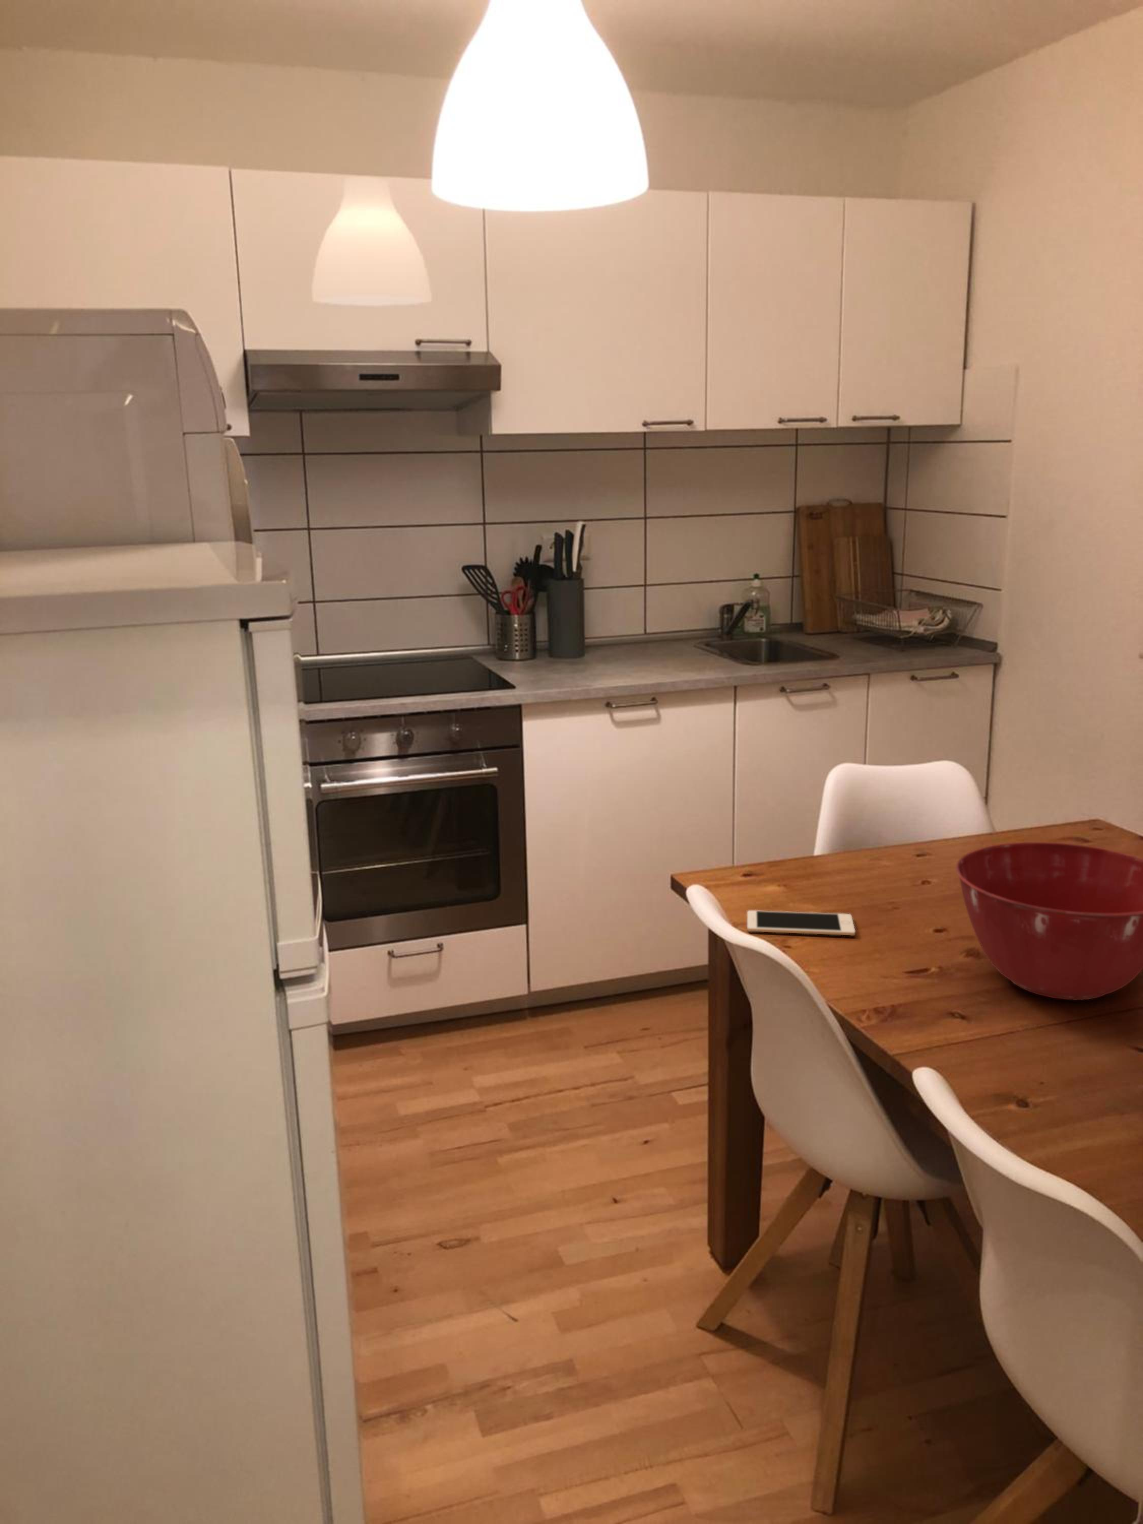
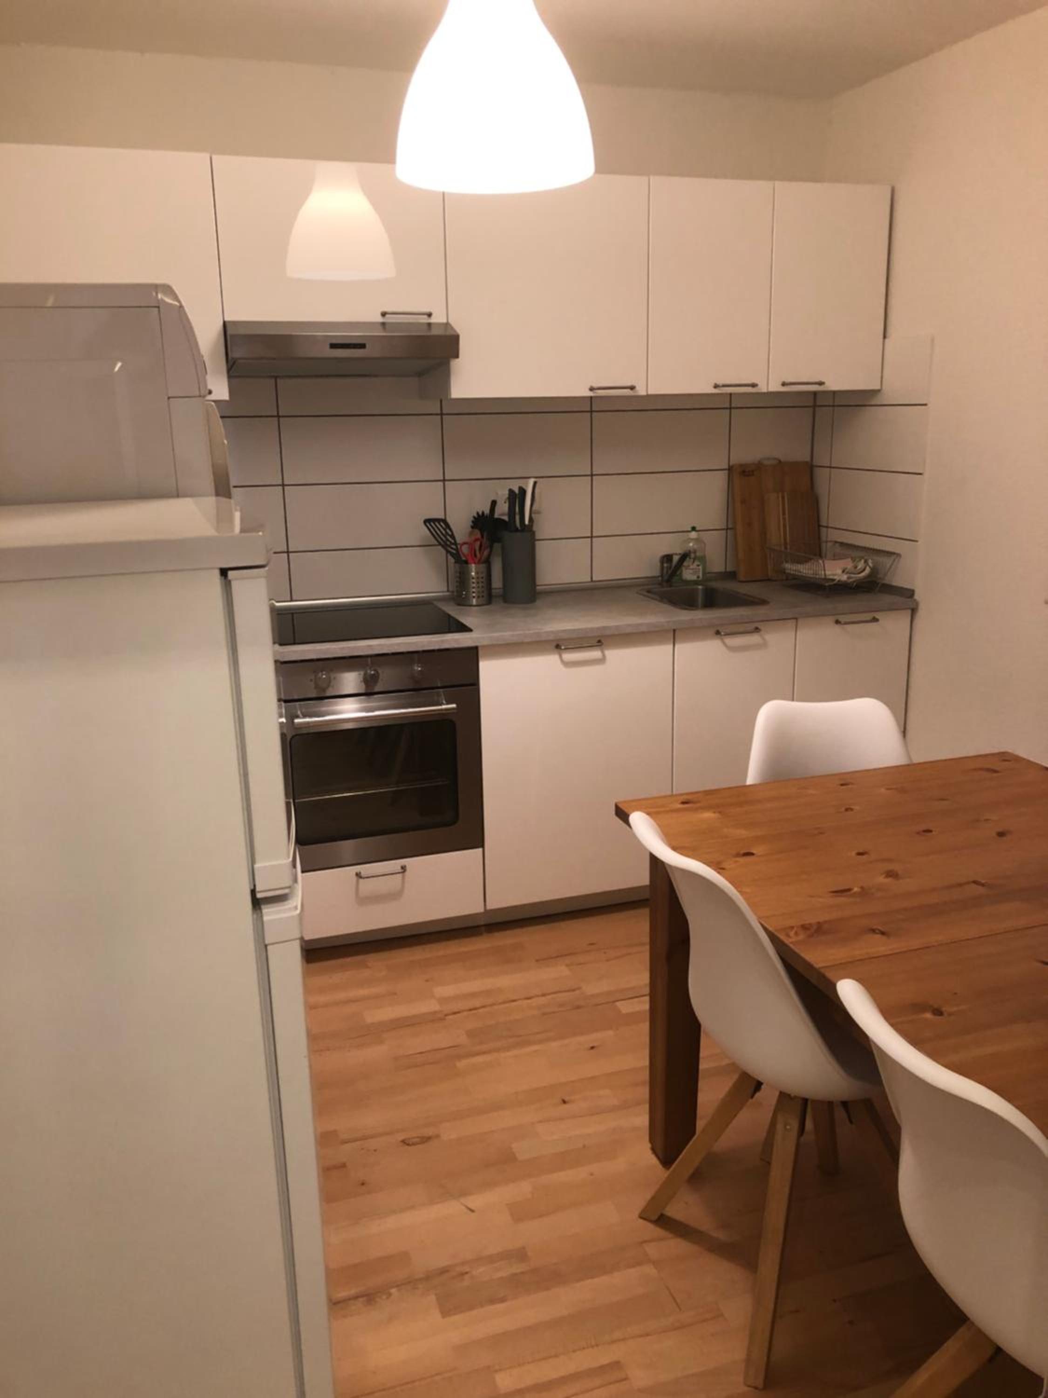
- cell phone [747,910,856,936]
- mixing bowl [955,841,1143,1001]
